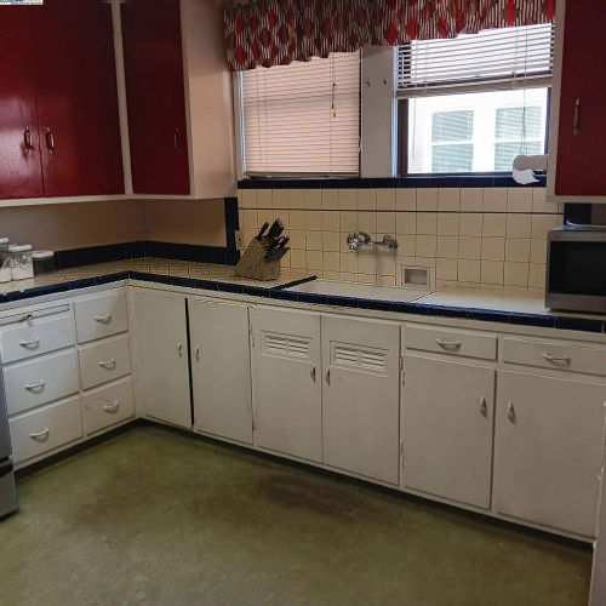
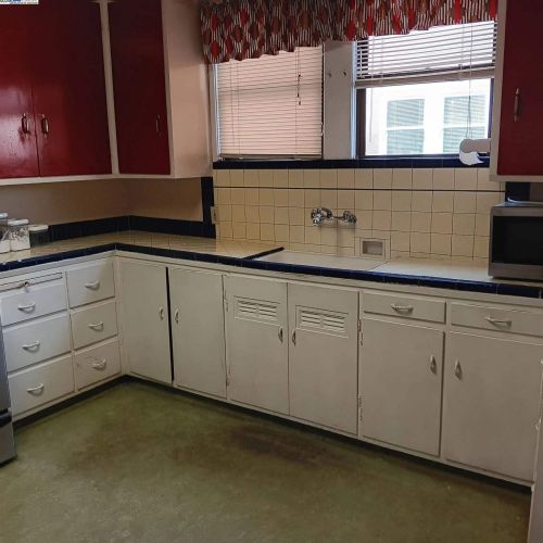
- knife block [233,217,291,282]
